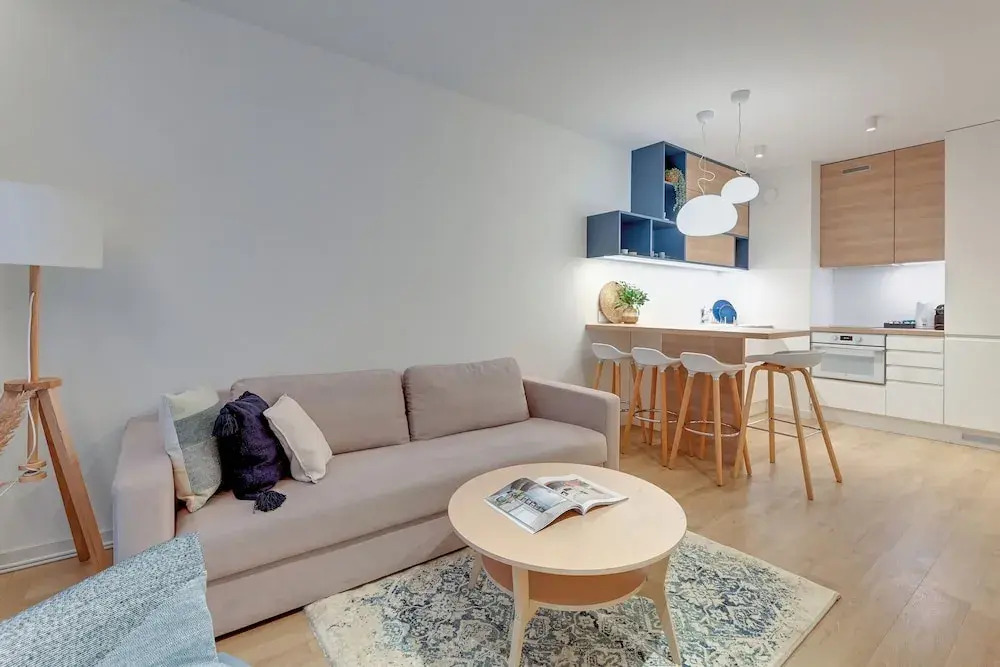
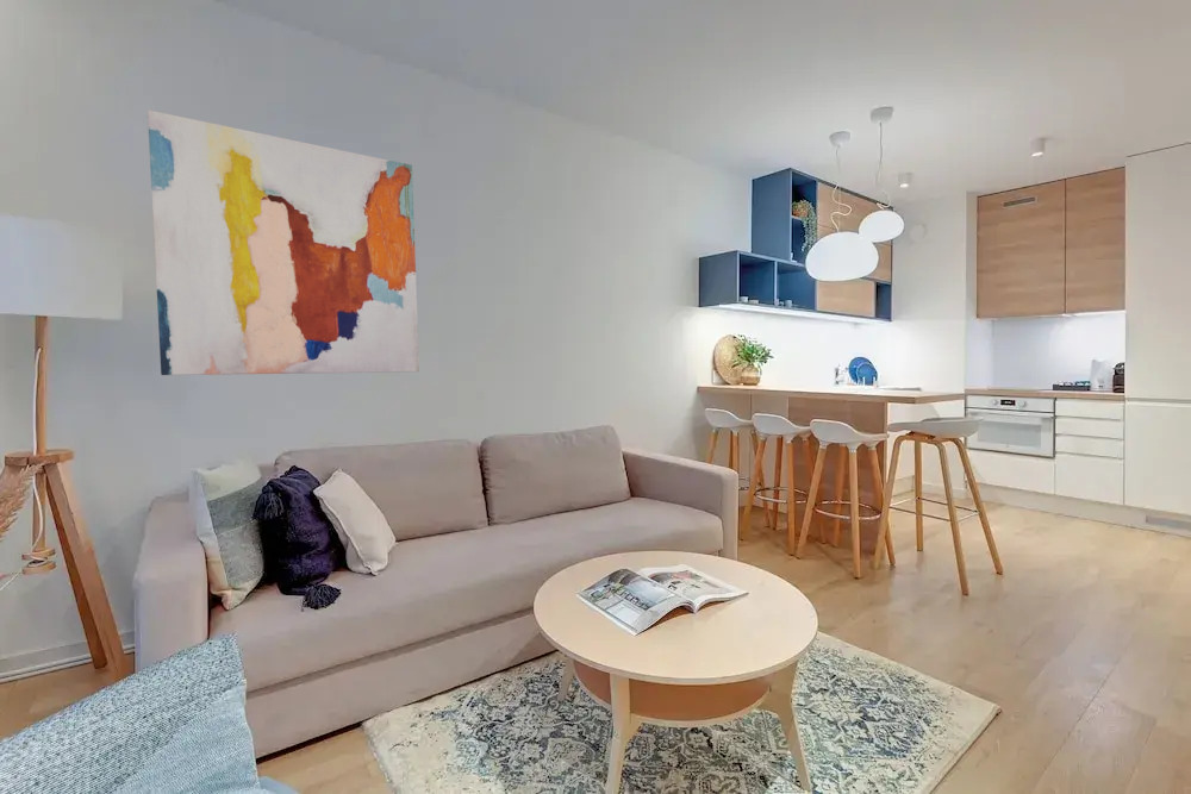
+ wall art [146,108,420,376]
